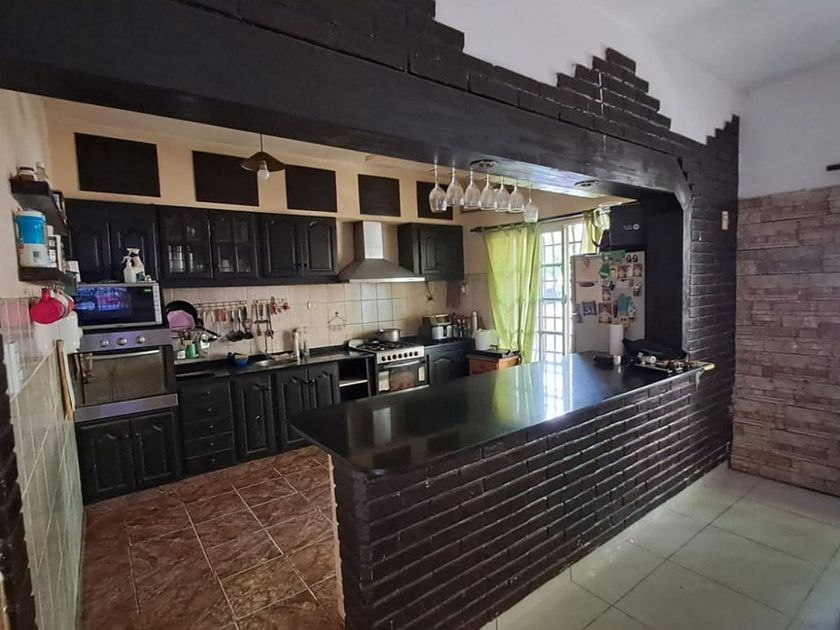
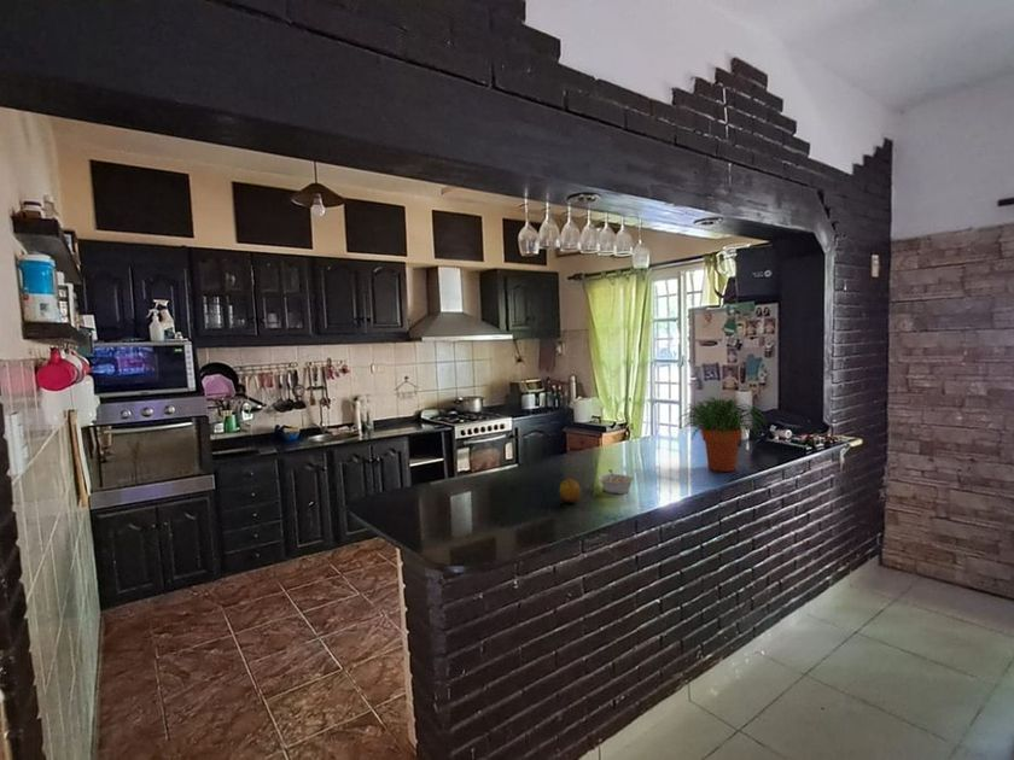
+ potted plant [677,396,769,473]
+ fruit [558,478,582,504]
+ legume [596,468,635,495]
